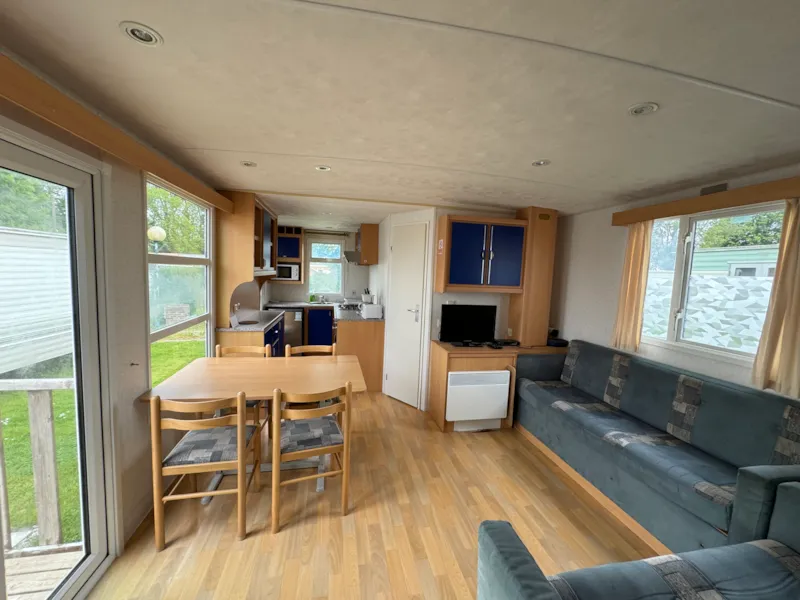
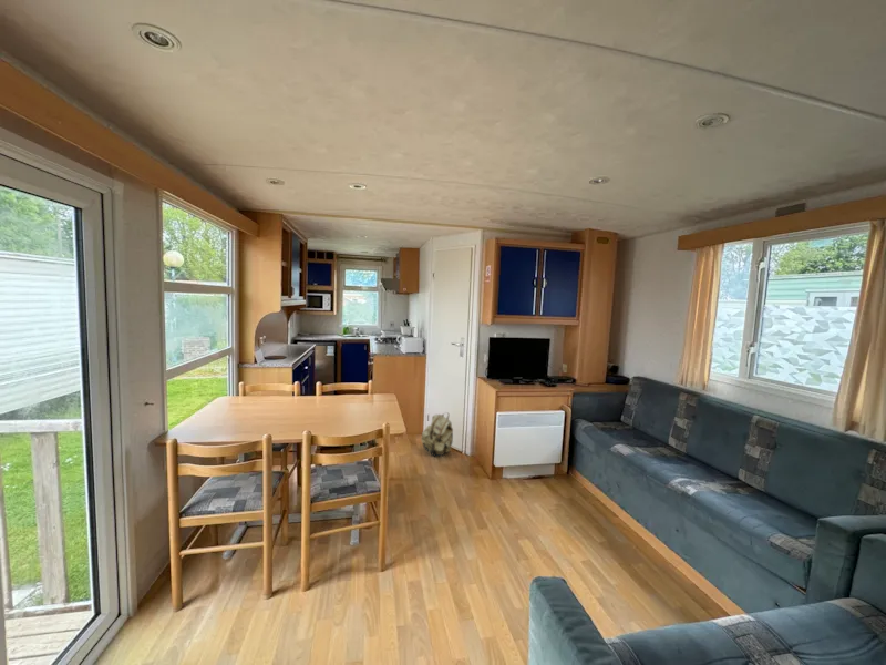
+ backpack [420,411,454,458]
